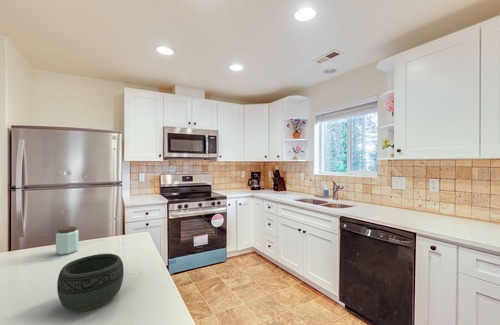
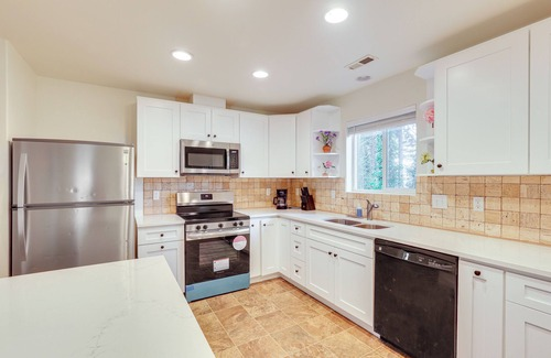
- bowl [56,253,125,312]
- peanut butter [55,225,80,256]
